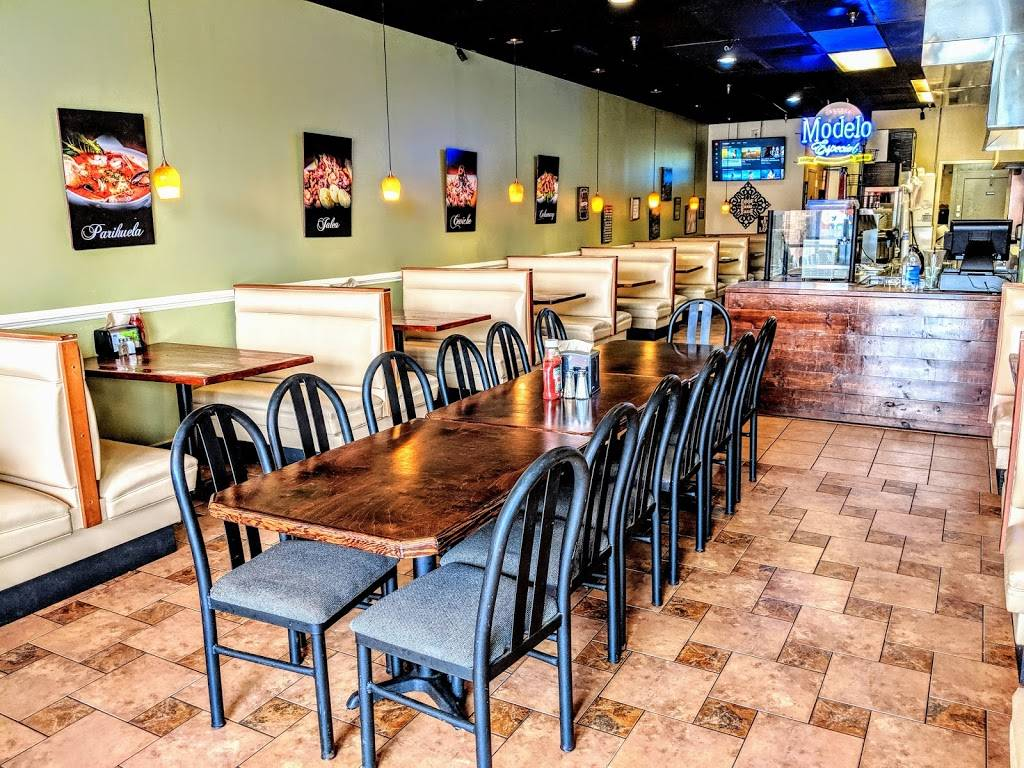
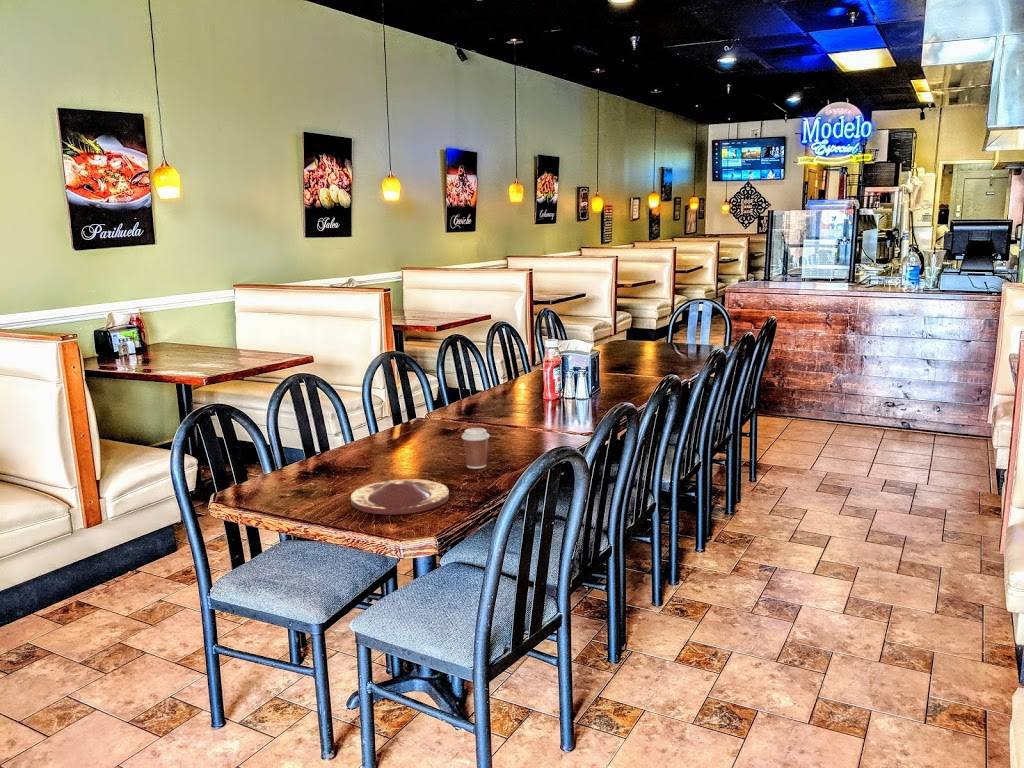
+ plate [350,478,450,515]
+ coffee cup [461,427,491,470]
